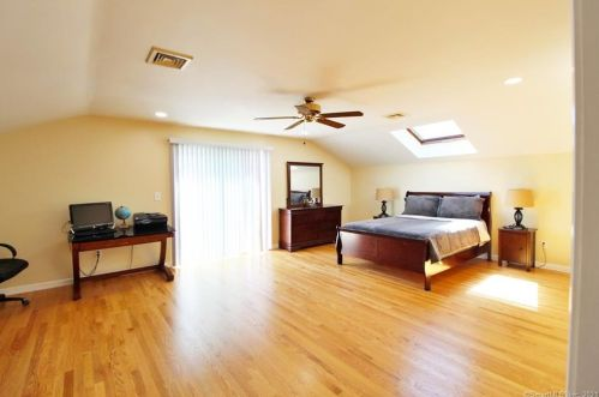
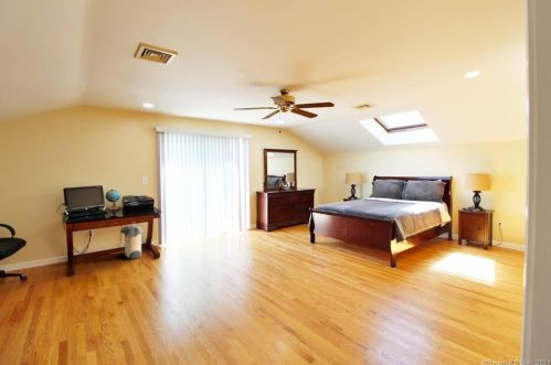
+ laundry hamper [119,223,144,260]
